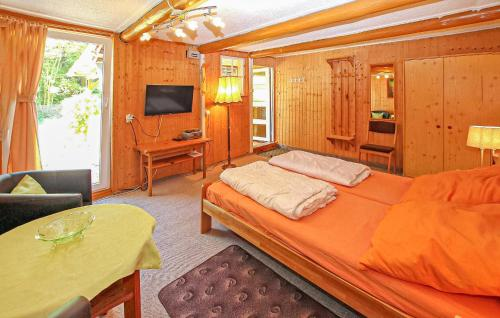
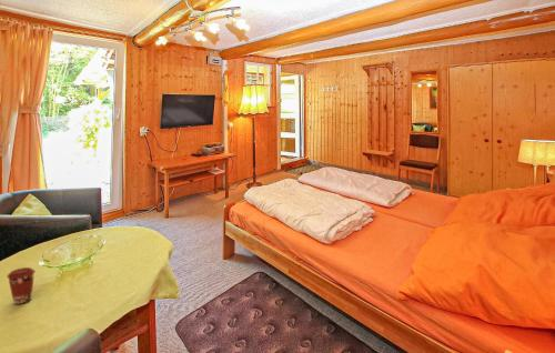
+ coffee cup [6,266,37,305]
